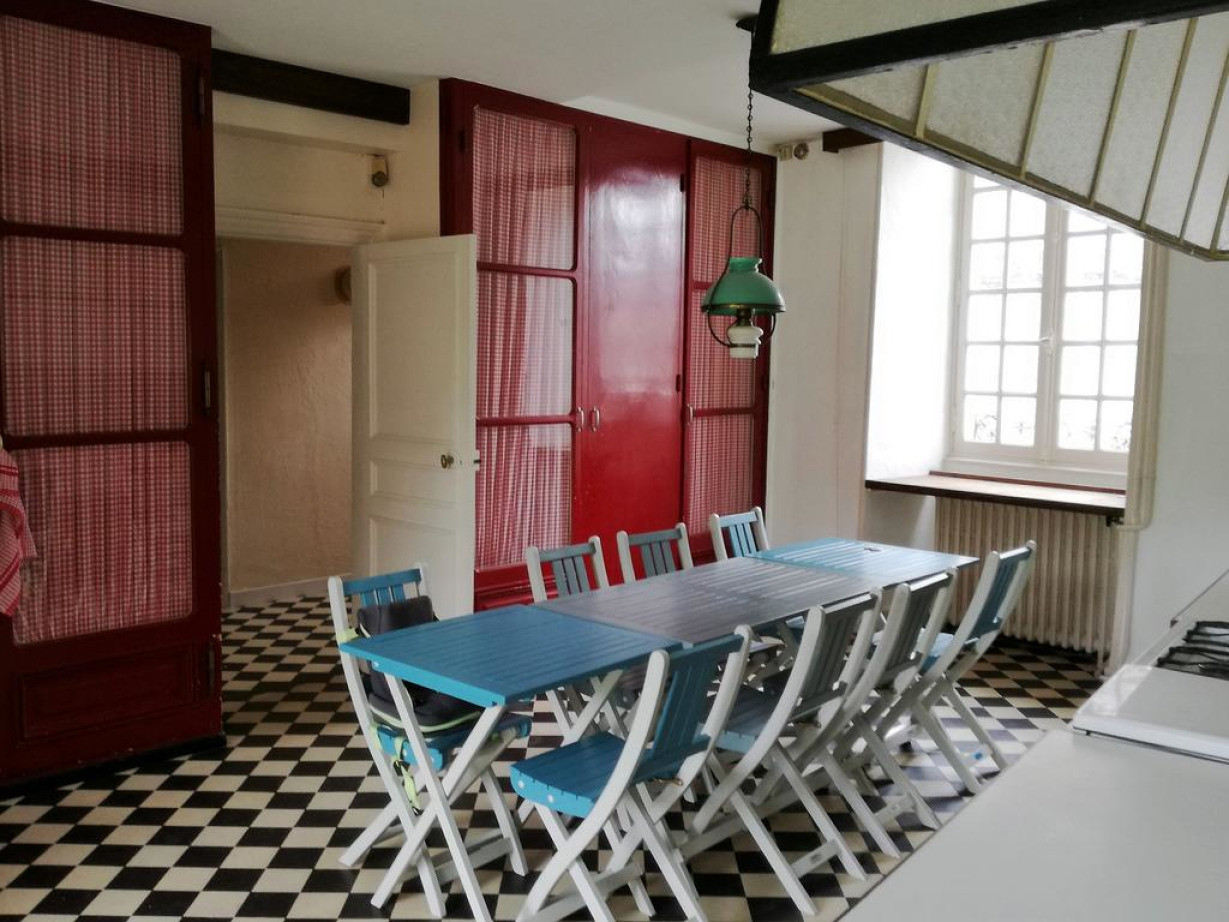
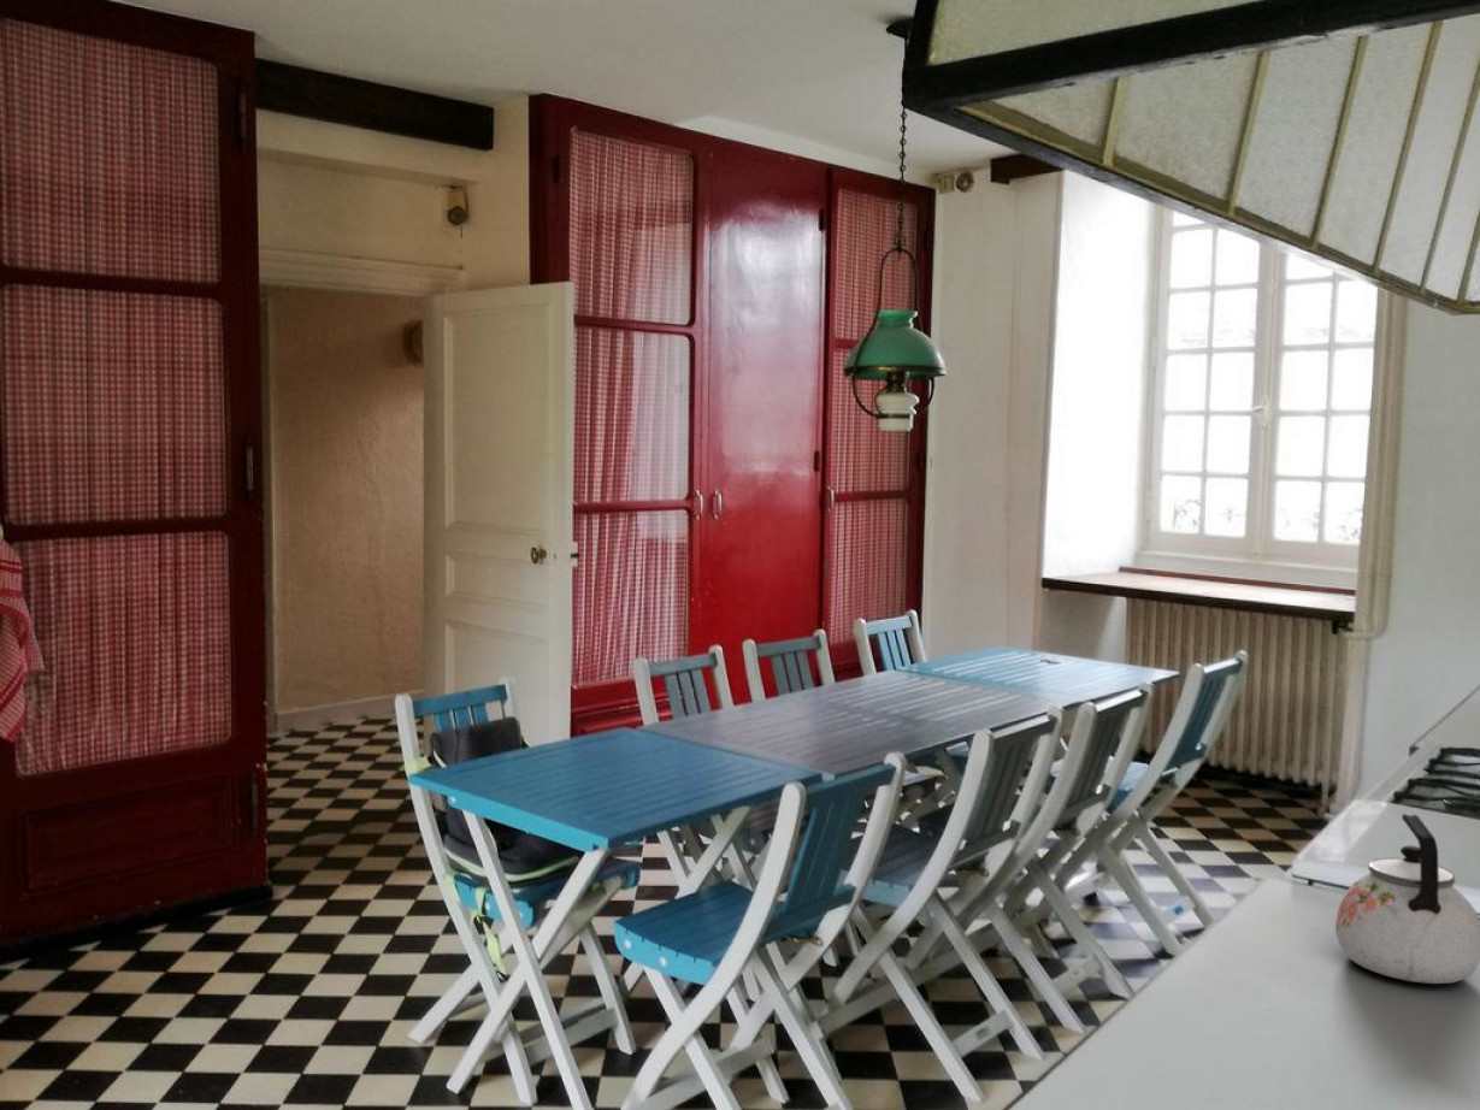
+ kettle [1334,813,1480,985]
